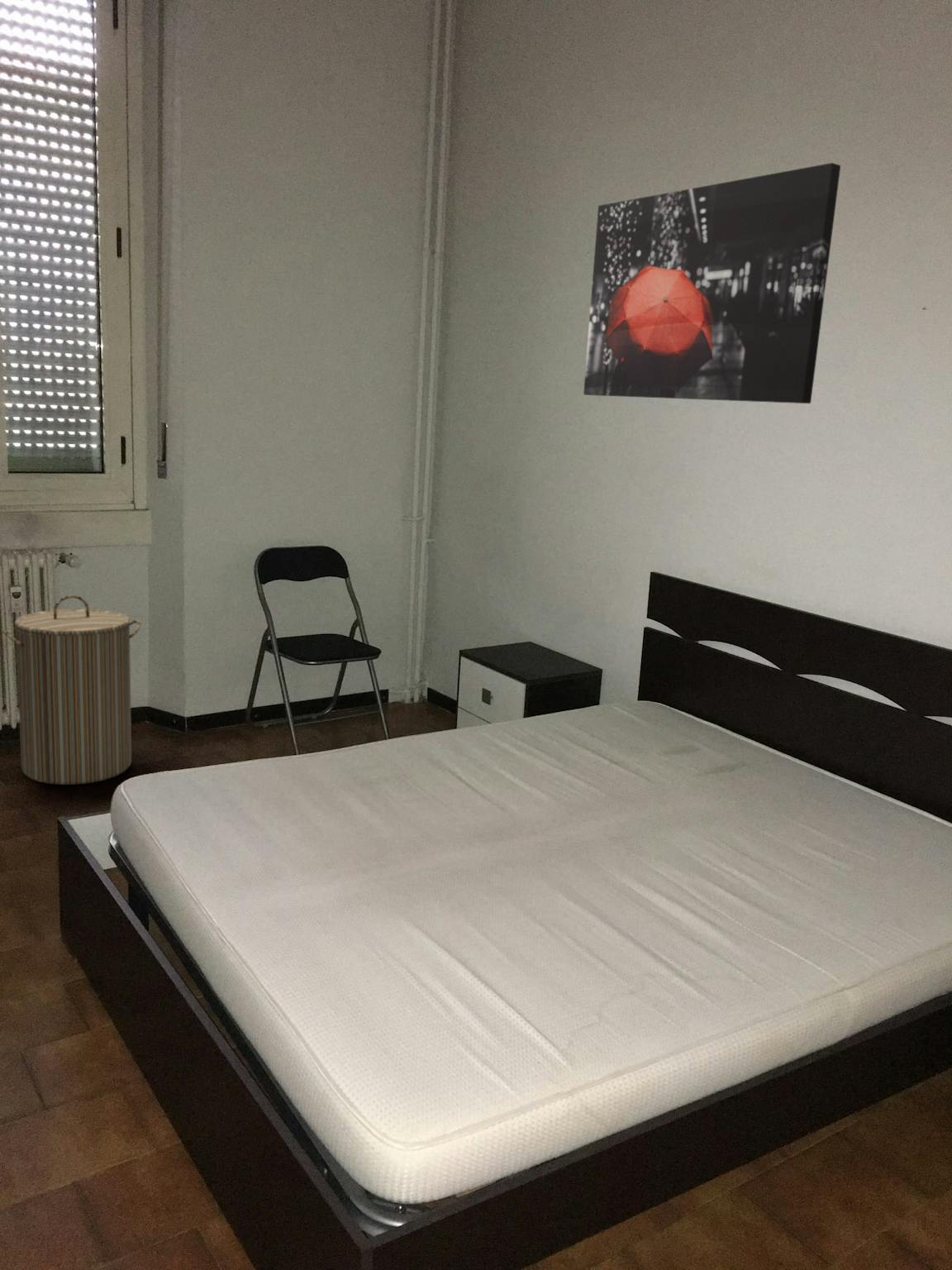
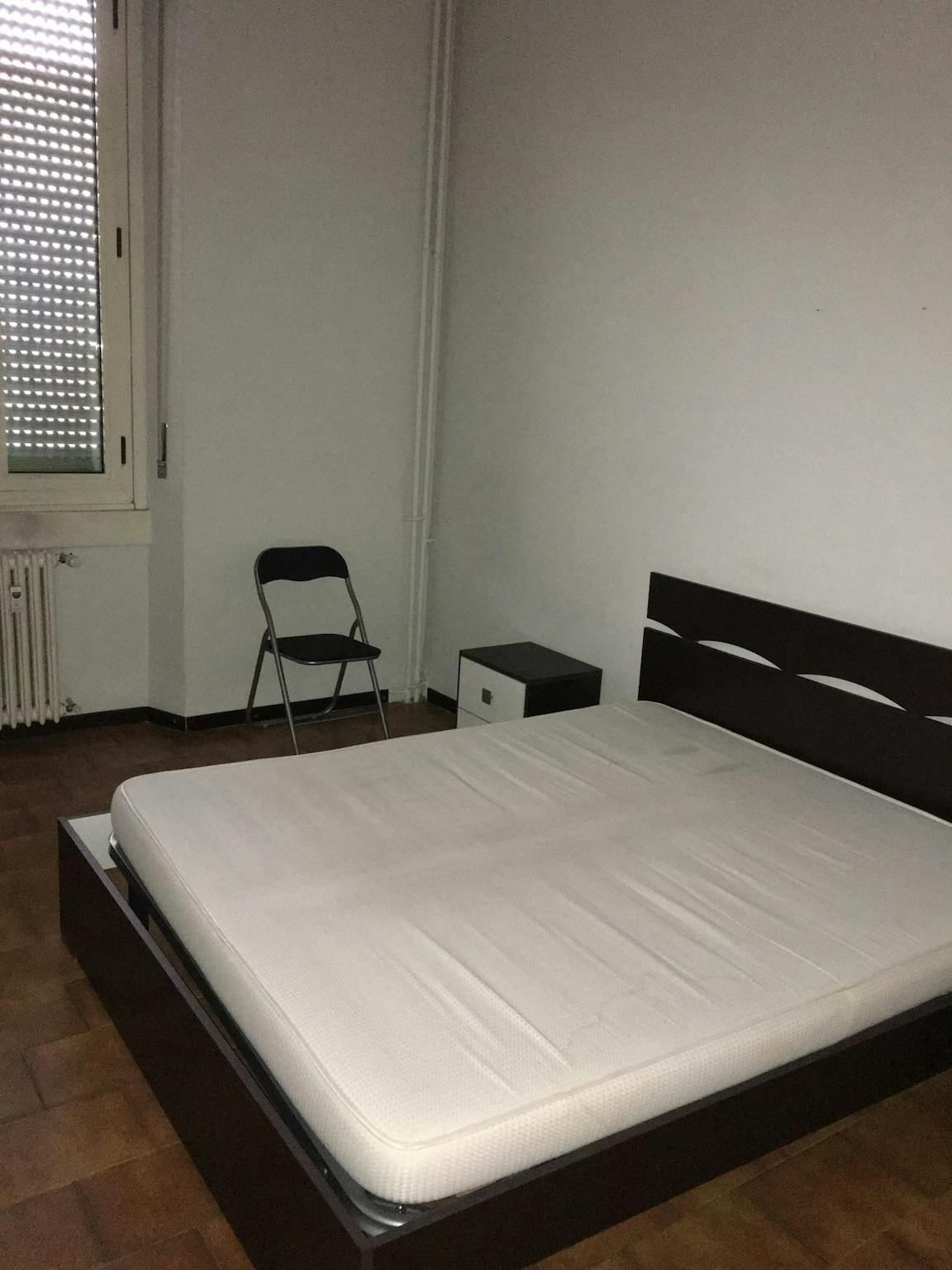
- laundry hamper [1,594,142,785]
- wall art [583,162,841,404]
